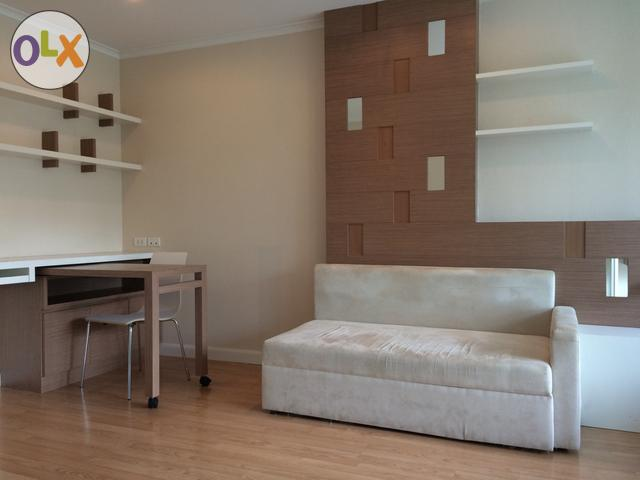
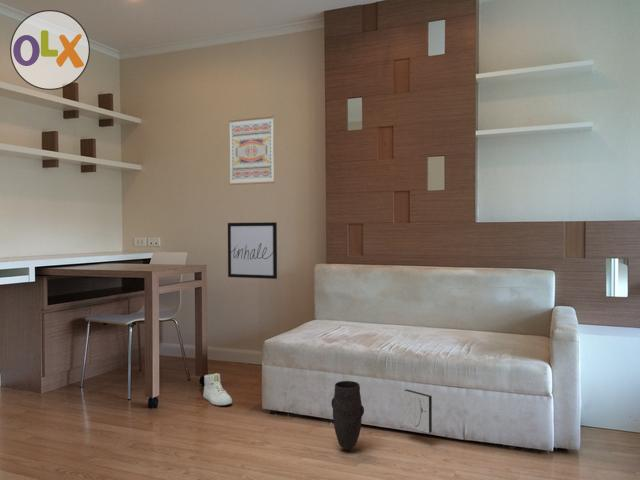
+ wall art [228,114,275,186]
+ sneaker [202,372,233,406]
+ wall art [227,221,278,280]
+ vase [331,380,433,451]
